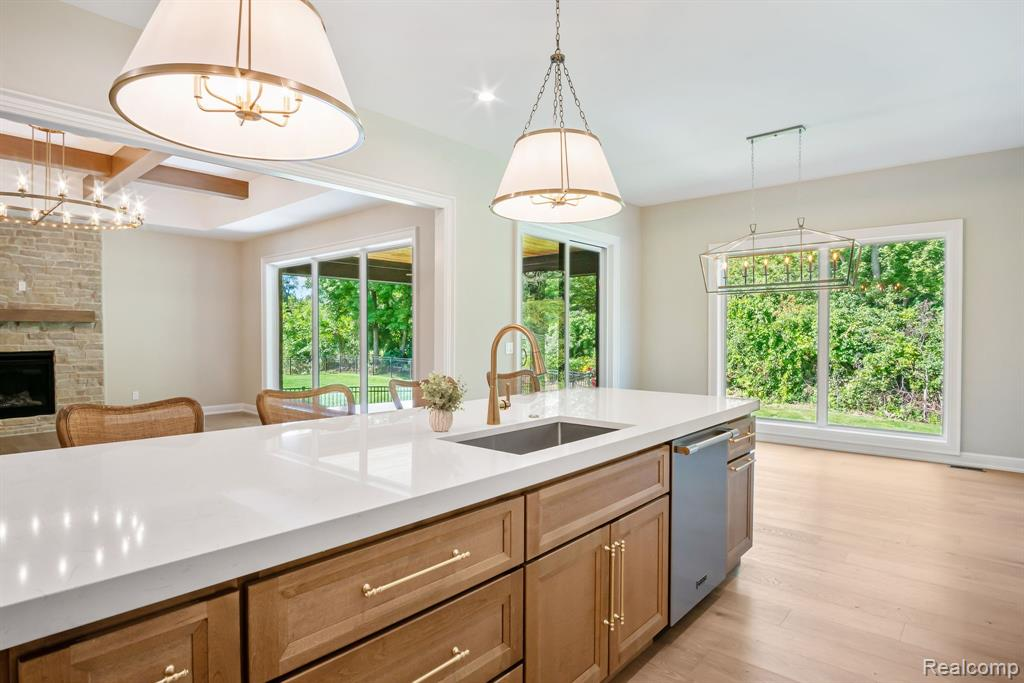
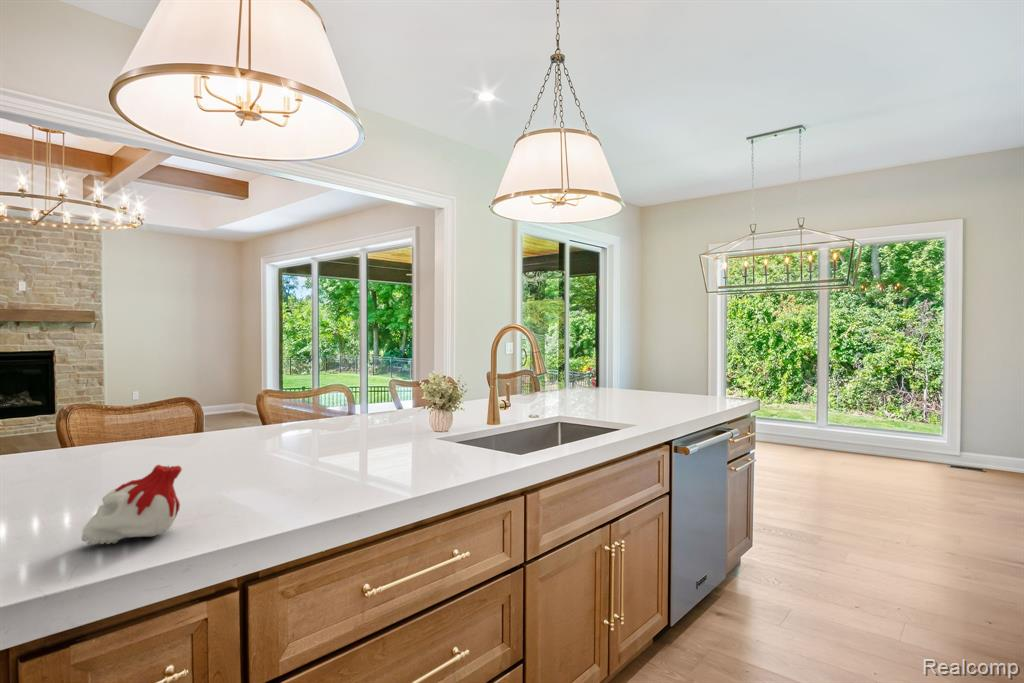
+ candle [81,464,183,545]
